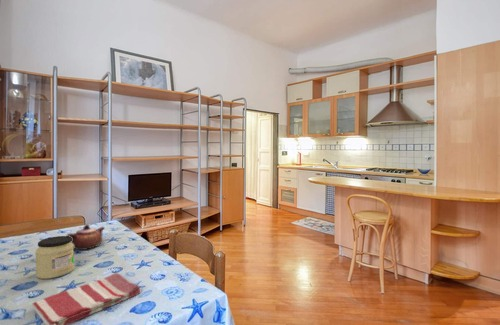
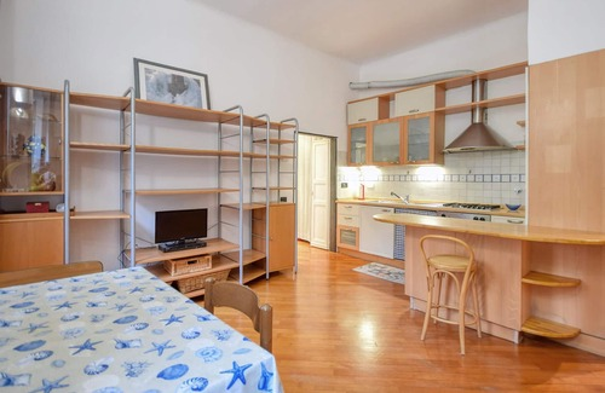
- teapot [66,223,106,251]
- jar [34,235,75,280]
- dish towel [31,272,141,325]
